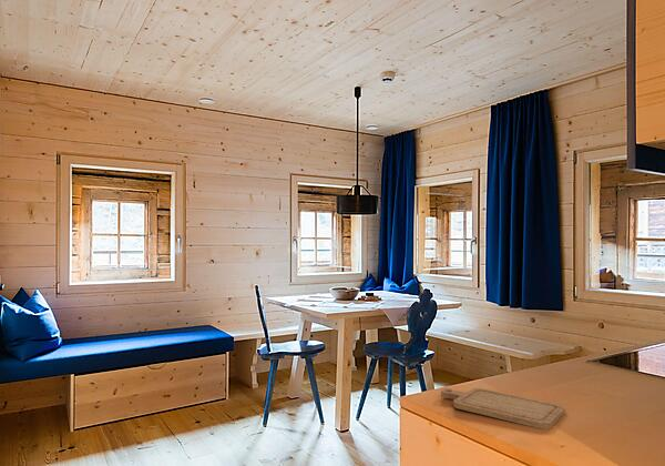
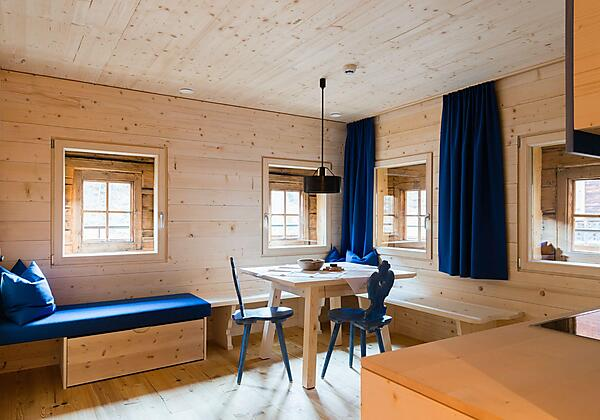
- chopping board [440,387,566,430]
